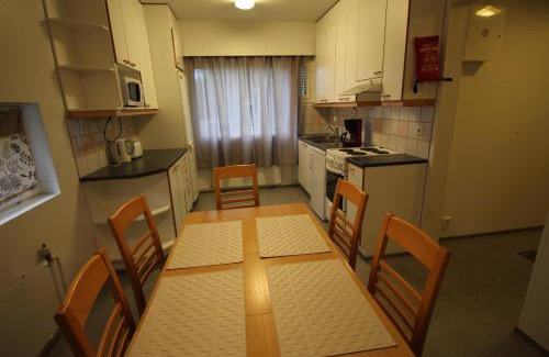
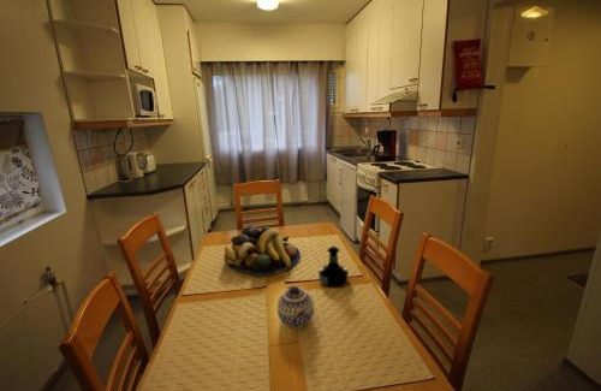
+ fruit bowl [222,225,302,278]
+ tequila bottle [317,245,350,289]
+ teapot [276,285,315,330]
